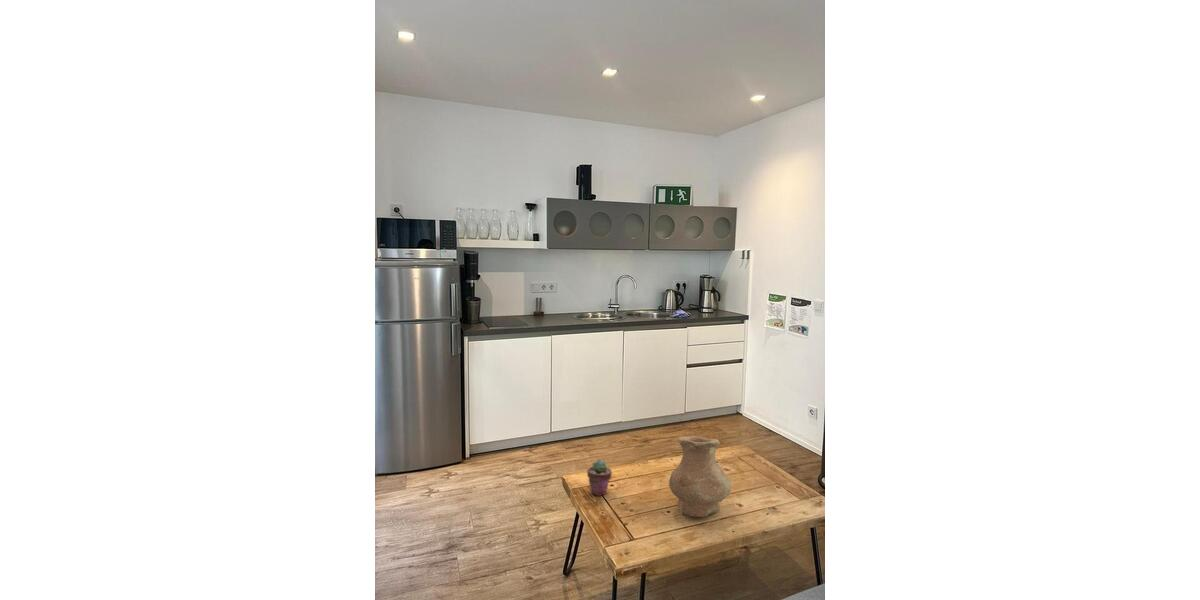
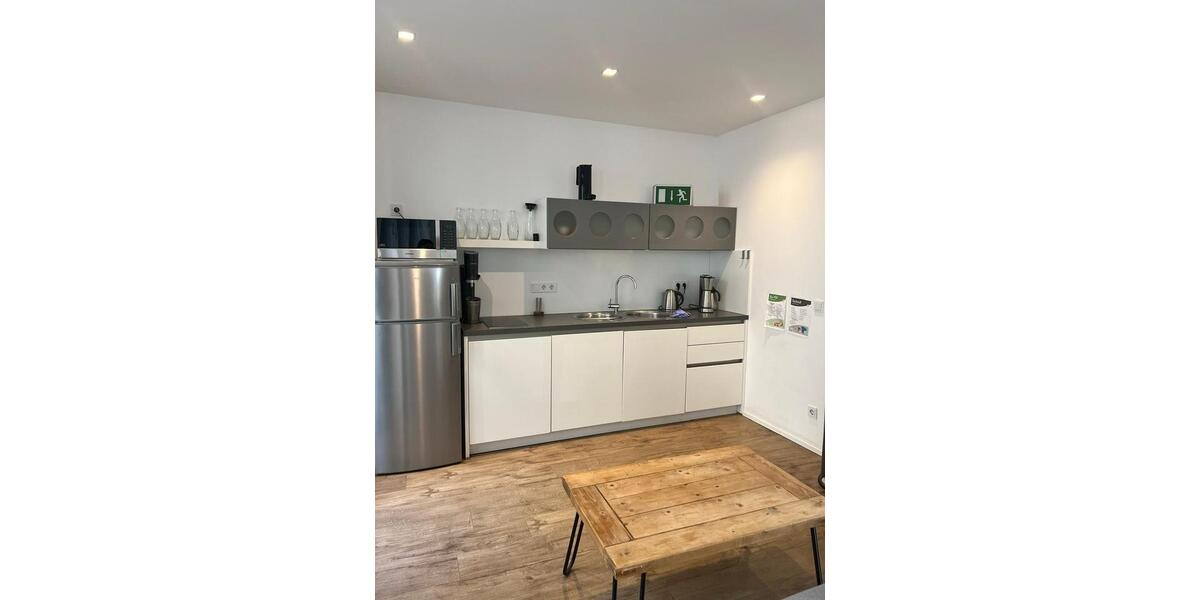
- vase [668,435,732,518]
- potted succulent [586,459,613,497]
